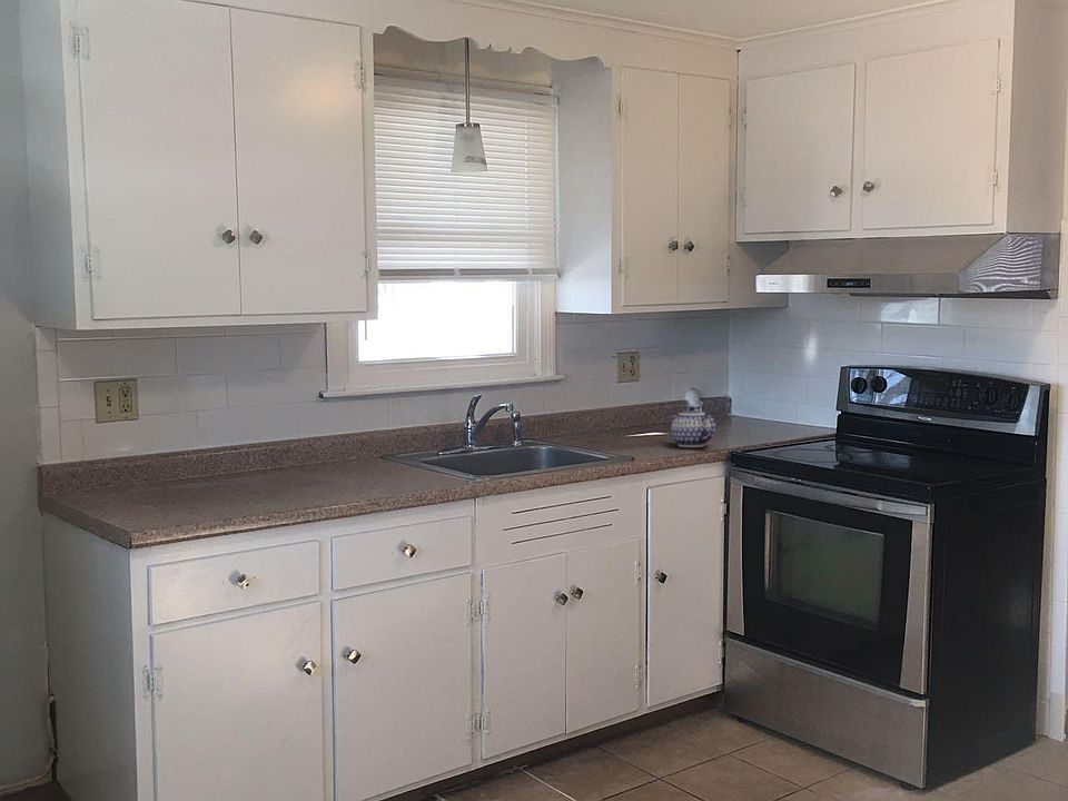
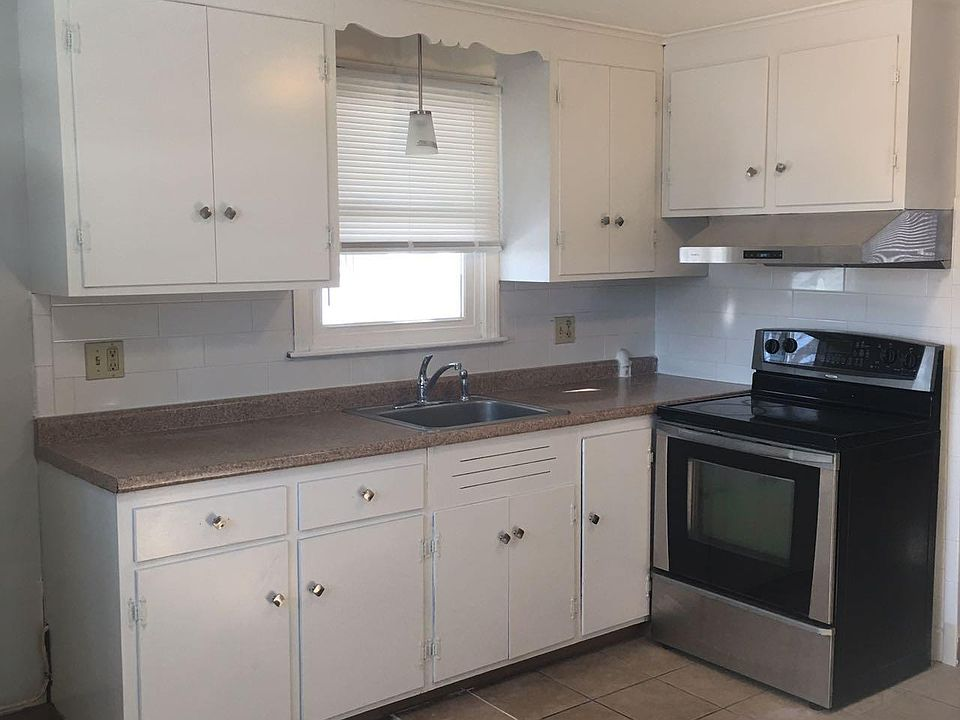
- teapot [669,405,716,448]
